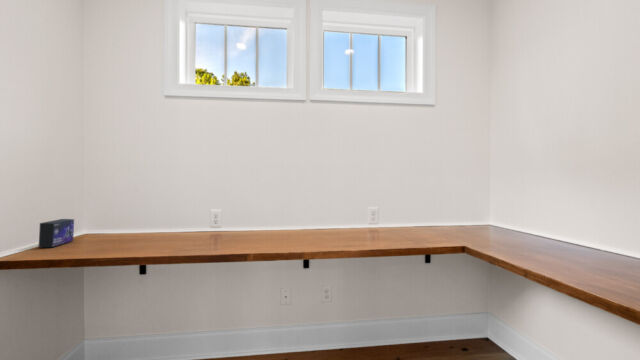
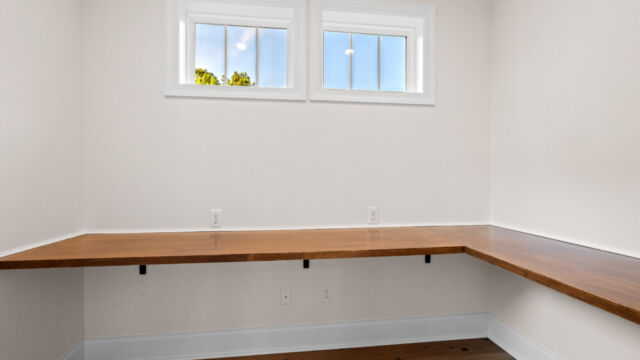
- box [38,218,75,248]
